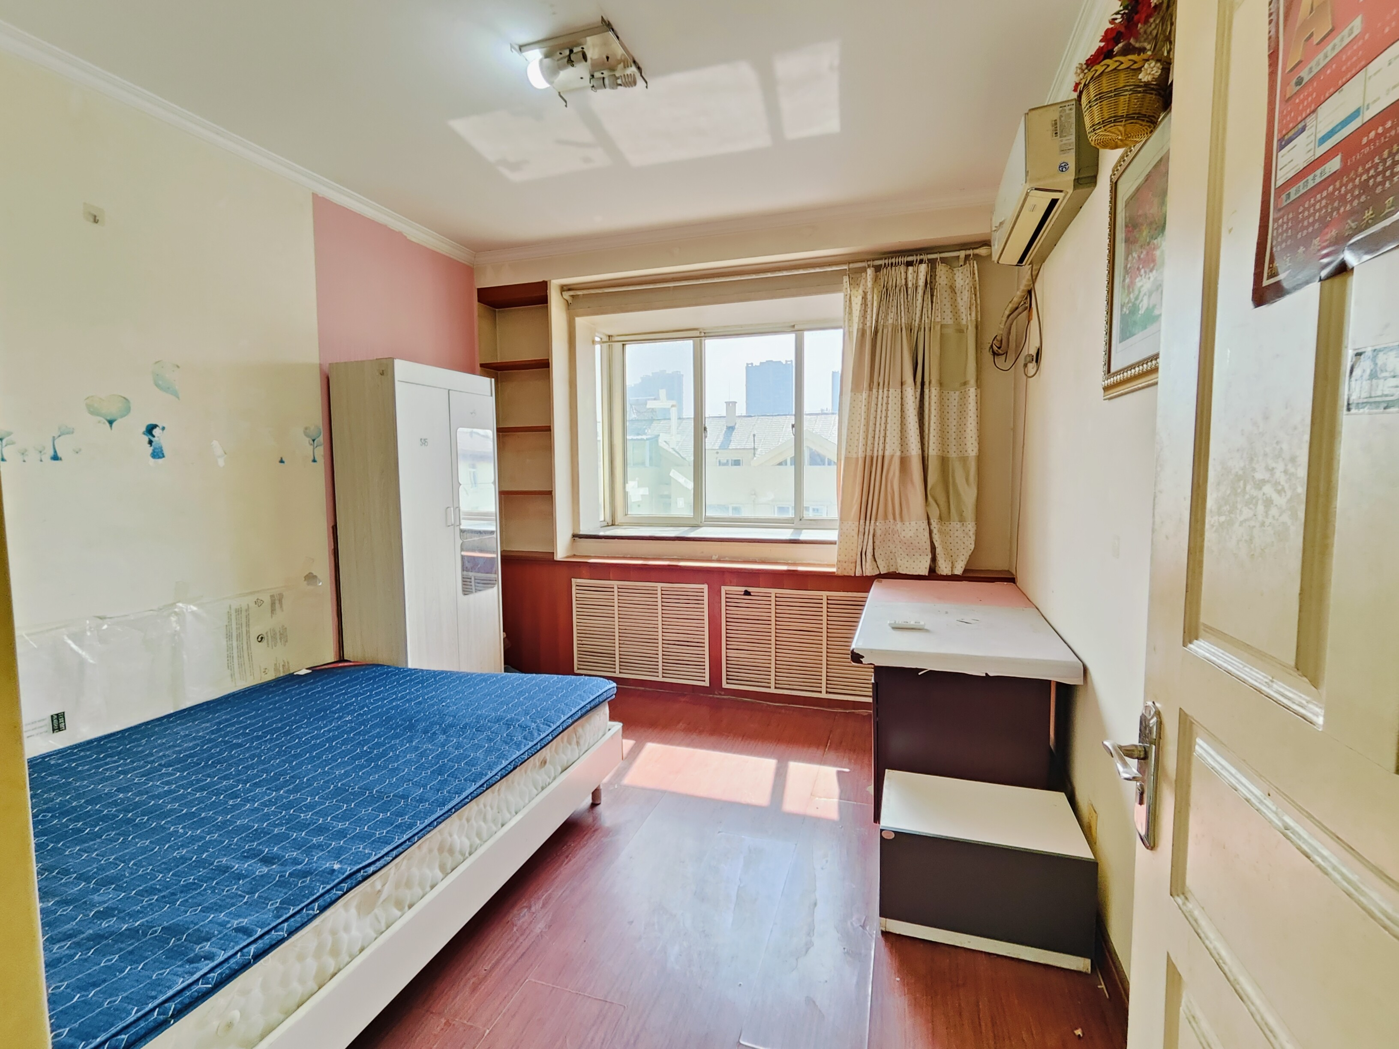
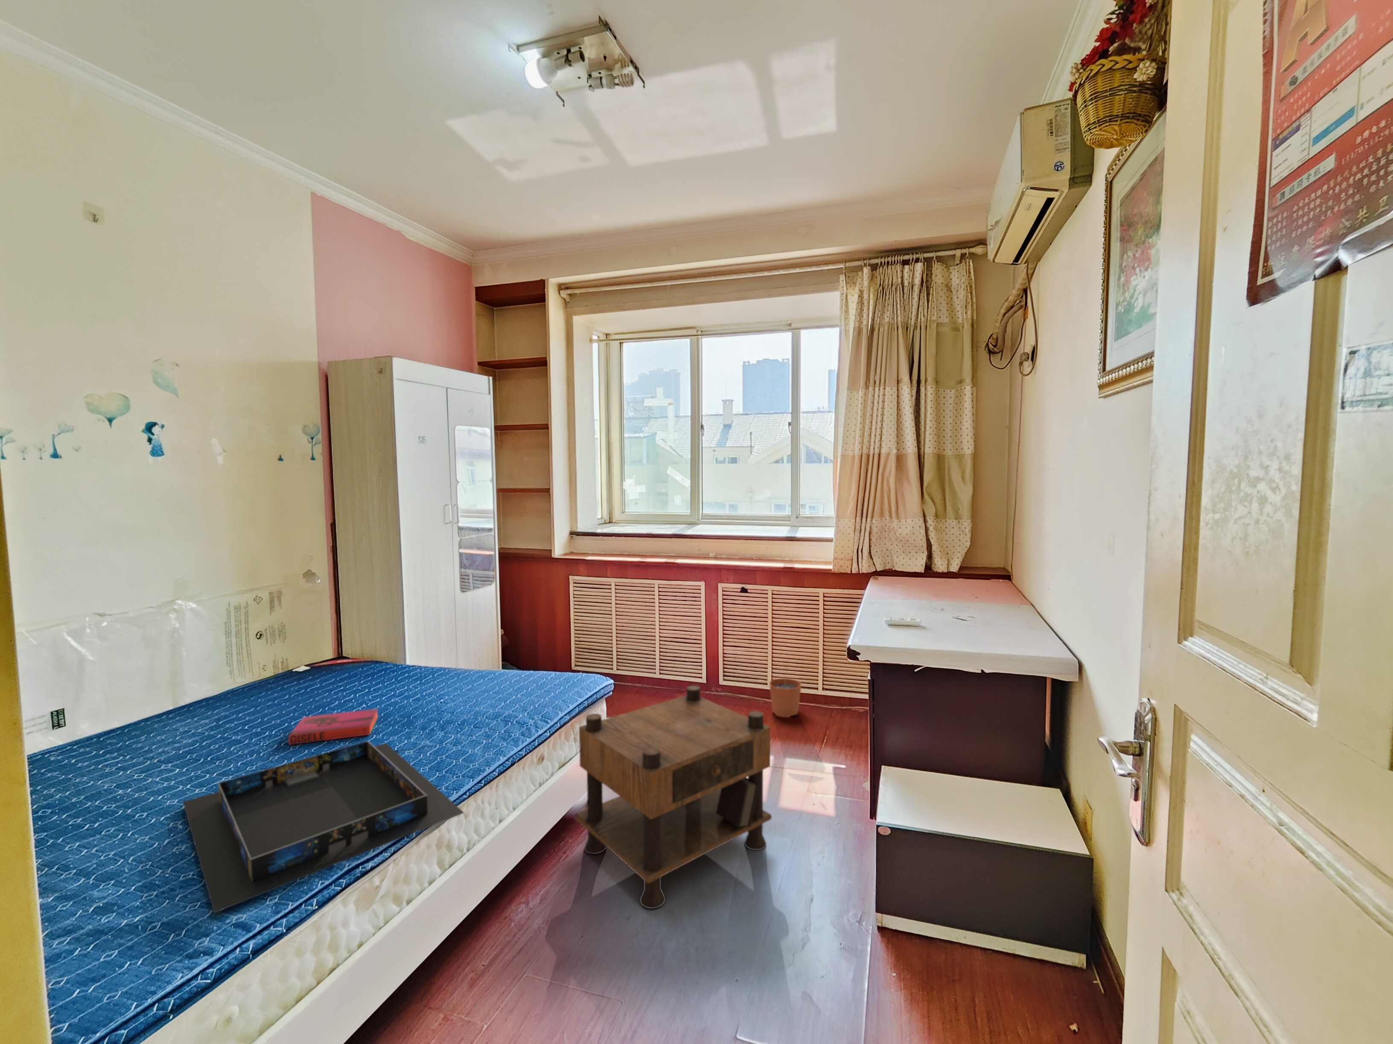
+ nightstand [574,685,772,909]
+ plant pot [769,666,802,717]
+ tray [182,740,465,914]
+ hardback book [288,708,380,746]
